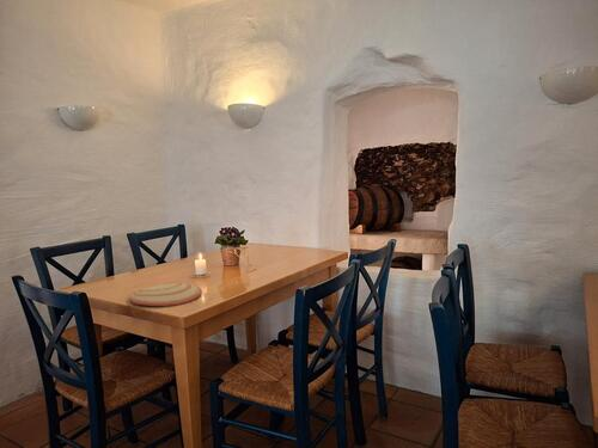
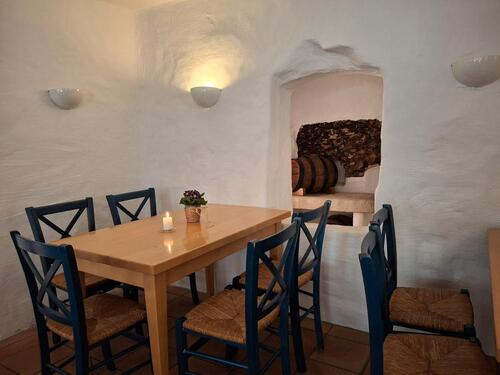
- plate [128,282,203,307]
